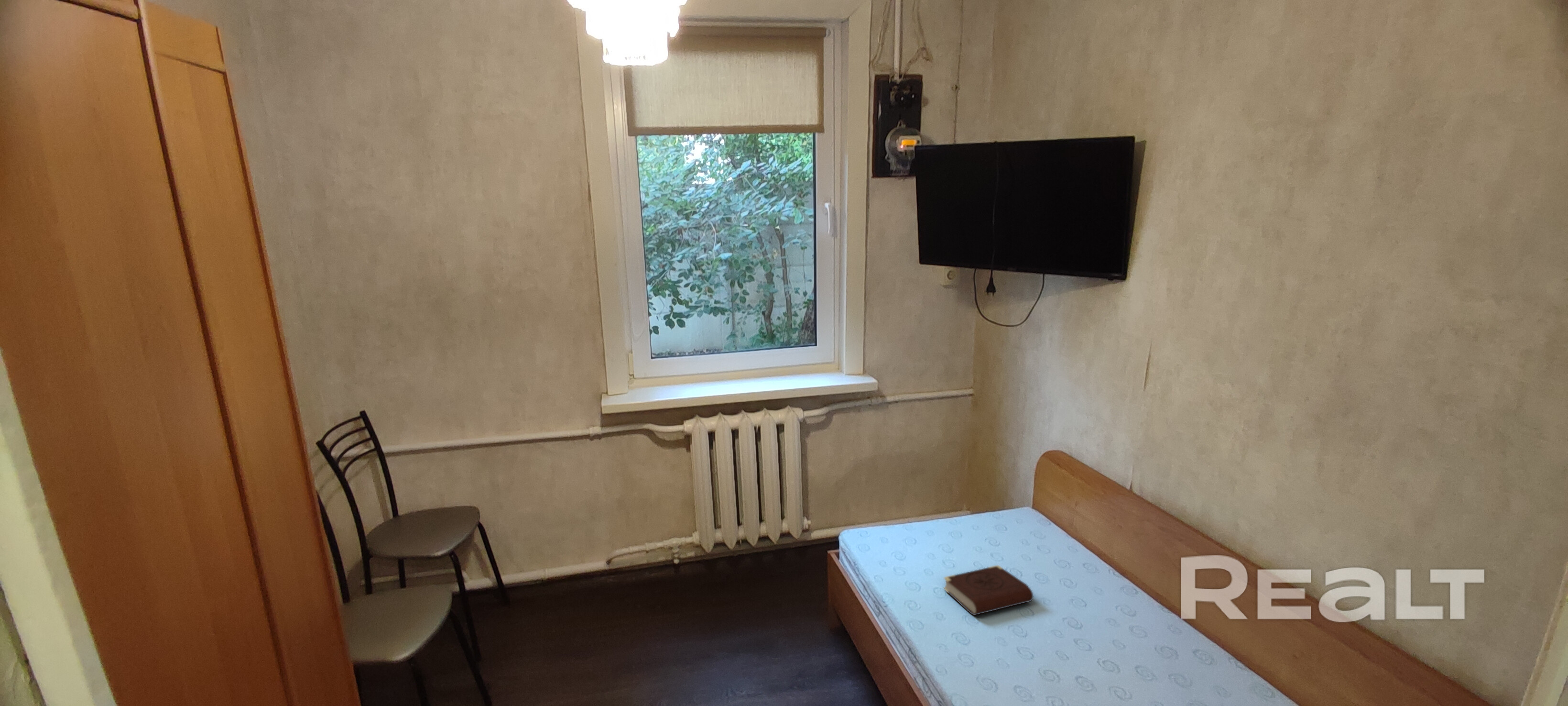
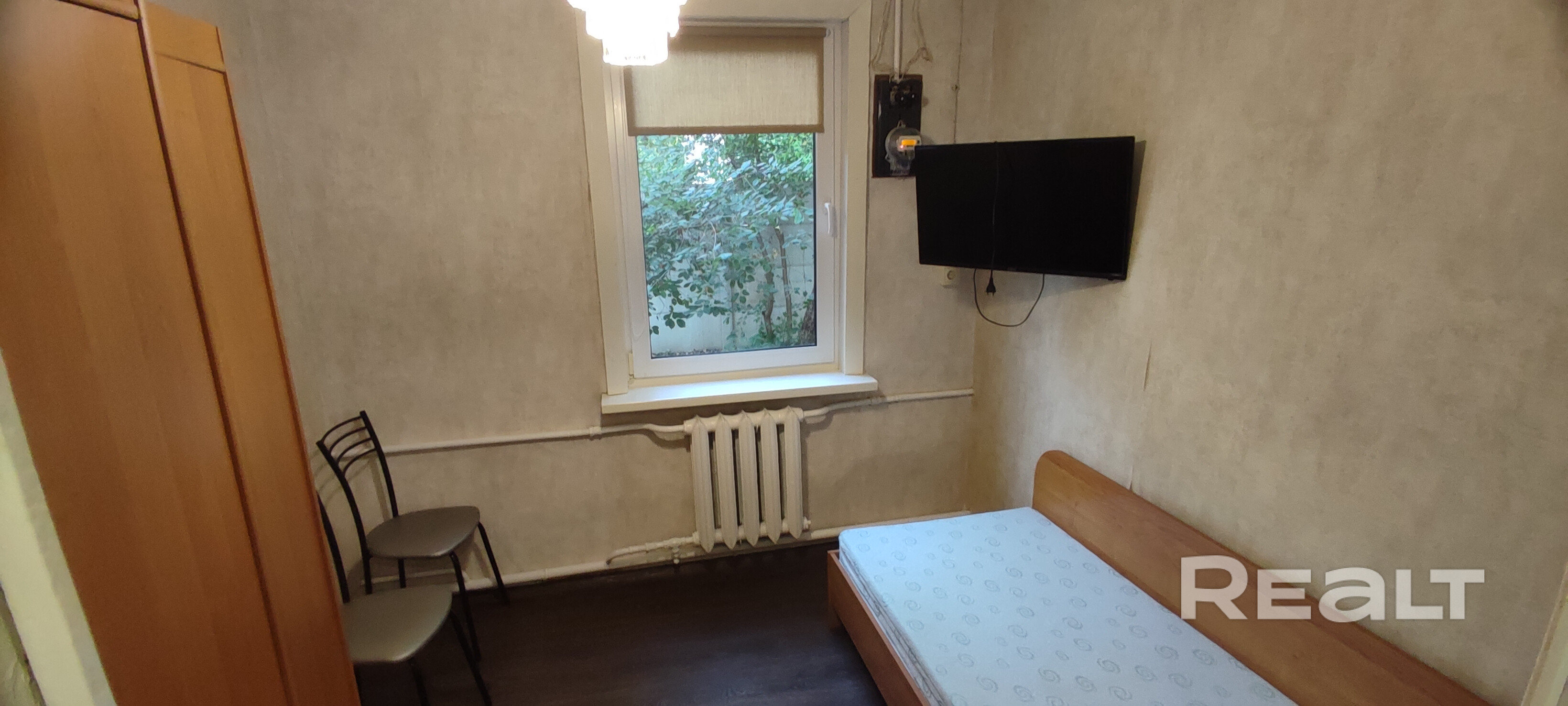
- book [943,565,1034,616]
